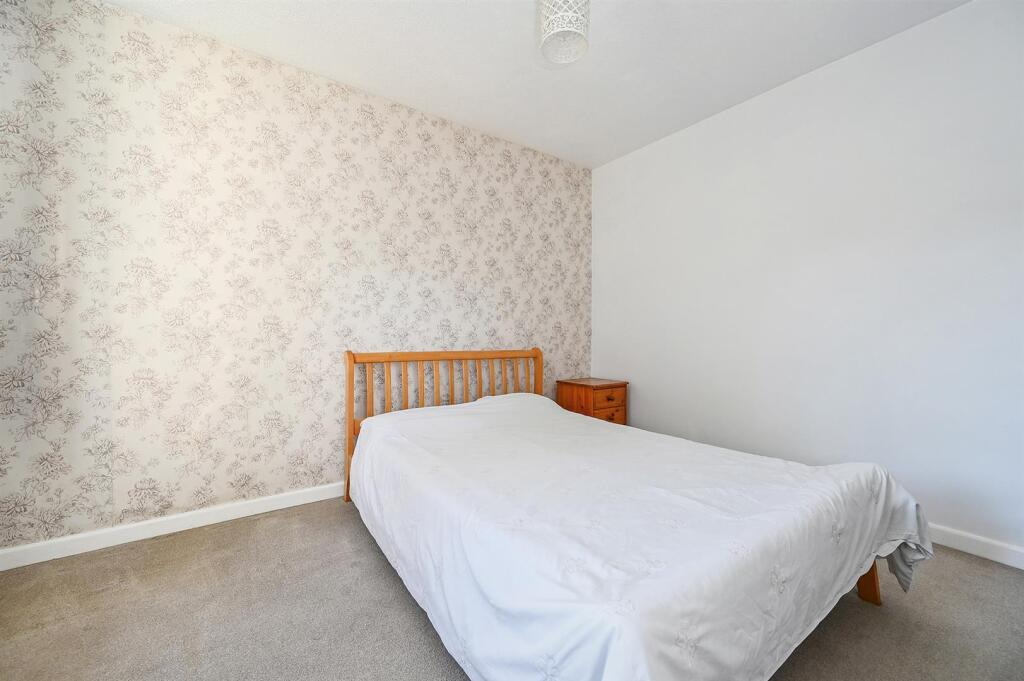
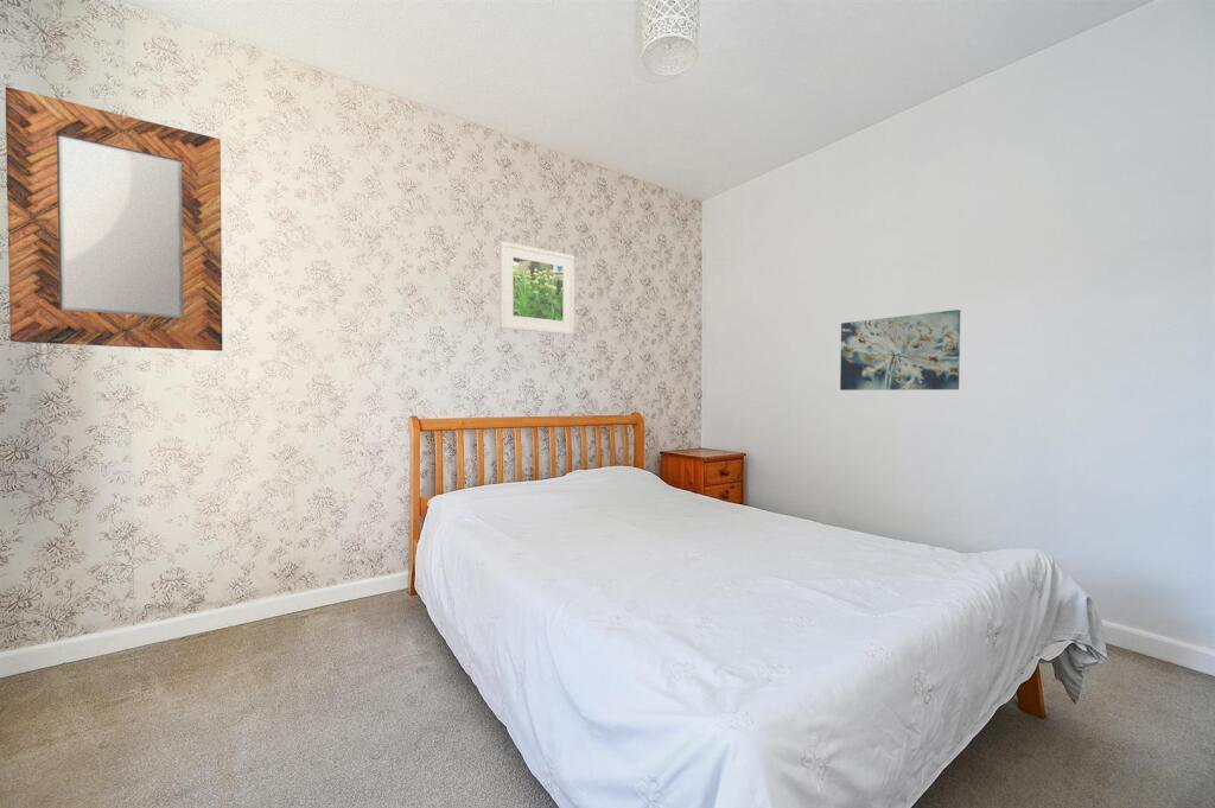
+ home mirror [5,85,223,352]
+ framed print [498,240,575,336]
+ wall art [839,308,961,392]
